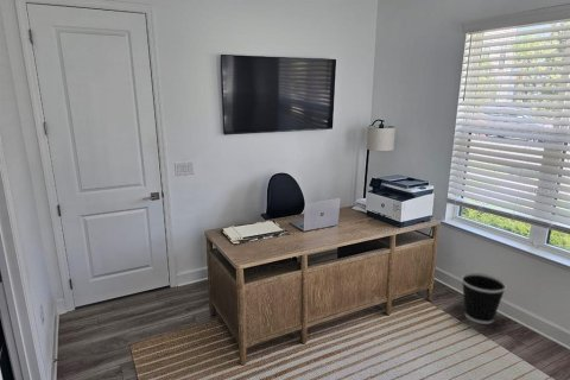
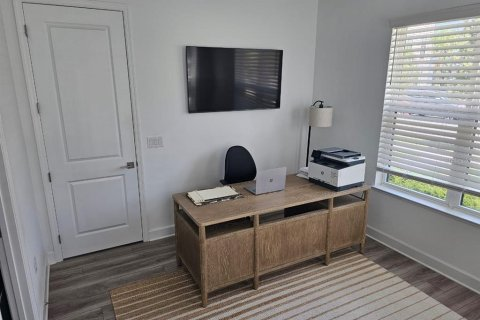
- wastebasket [461,272,507,325]
